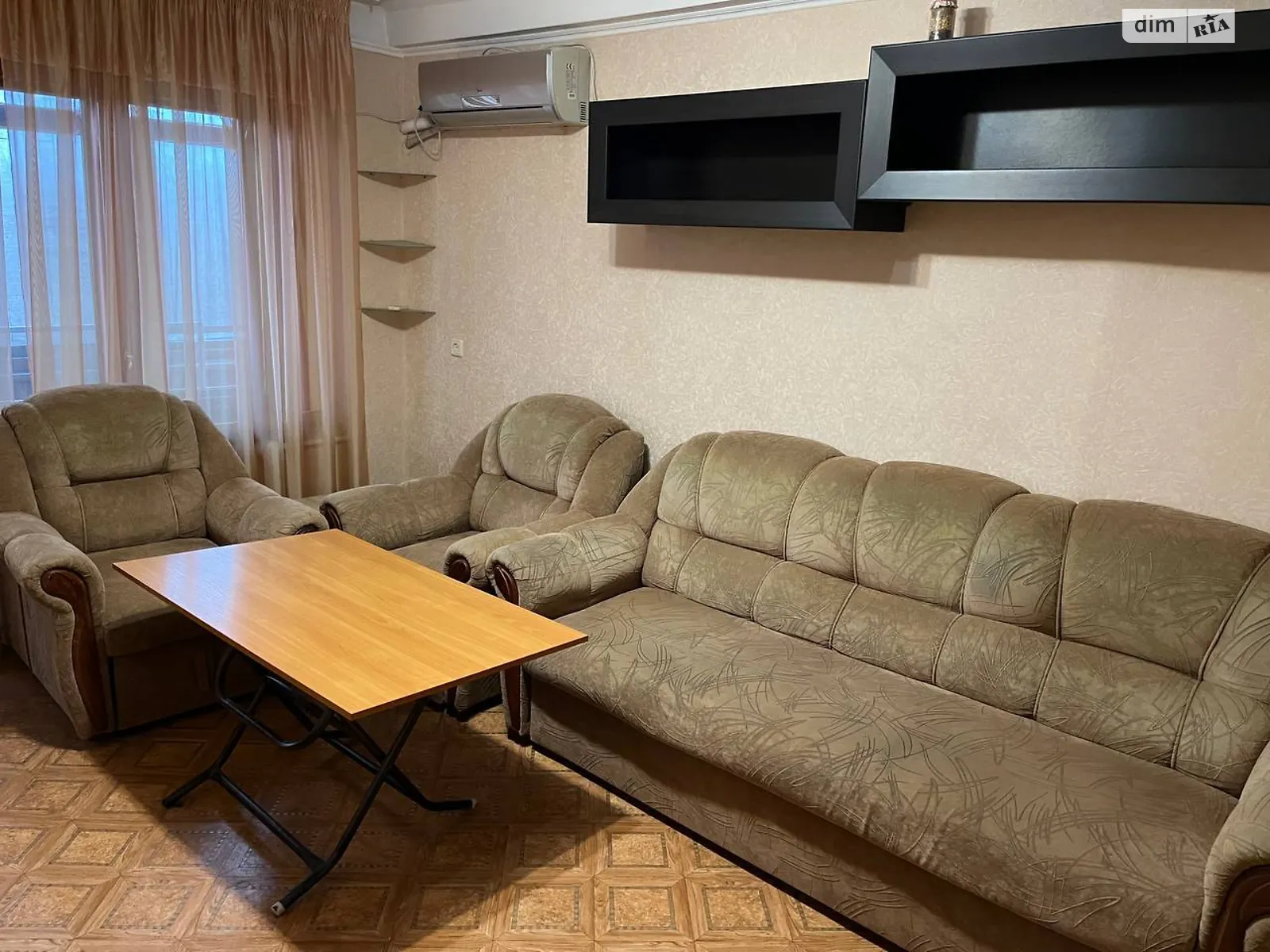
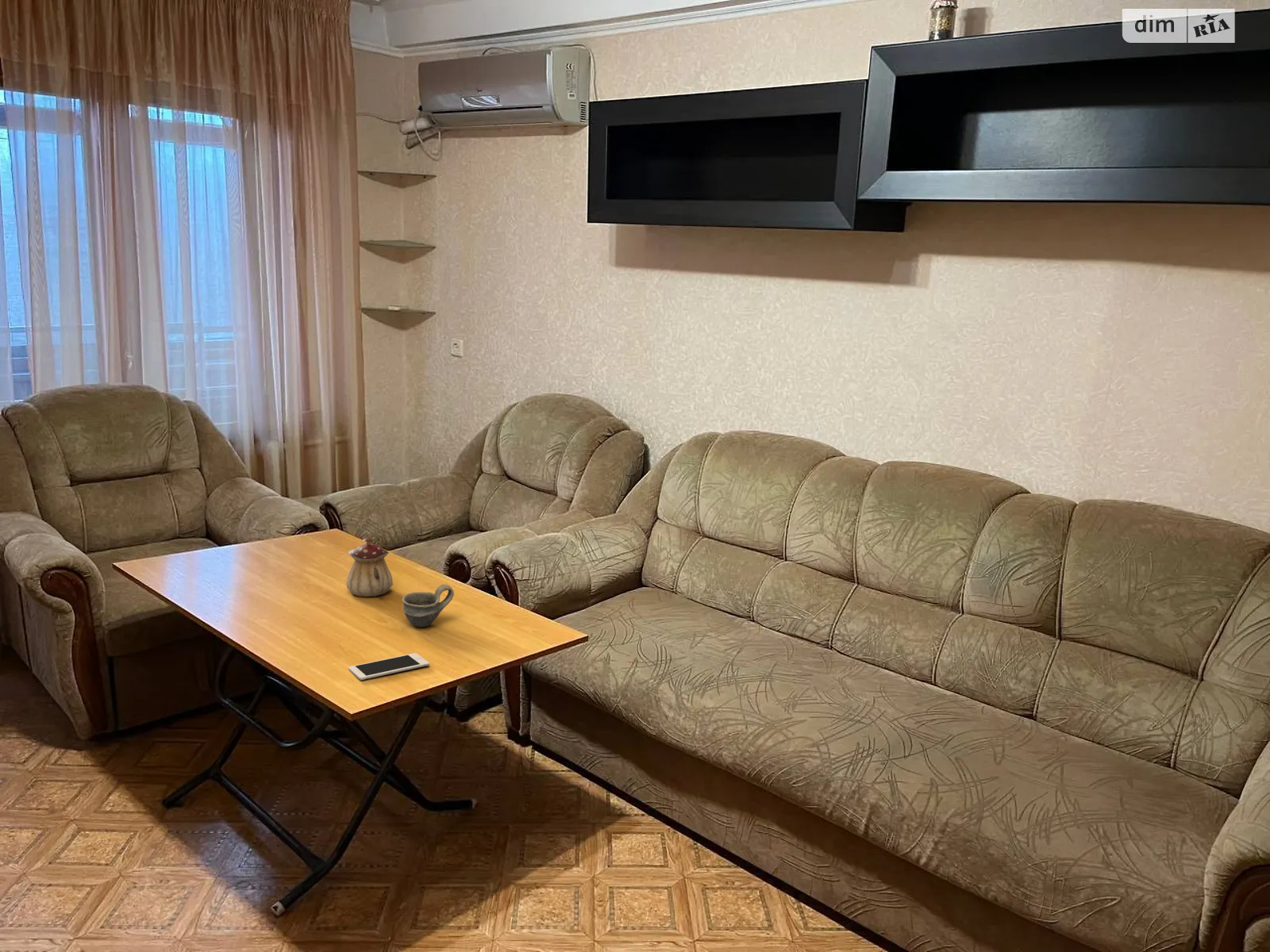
+ cell phone [348,652,430,681]
+ teapot [346,536,394,597]
+ cup [402,584,455,628]
